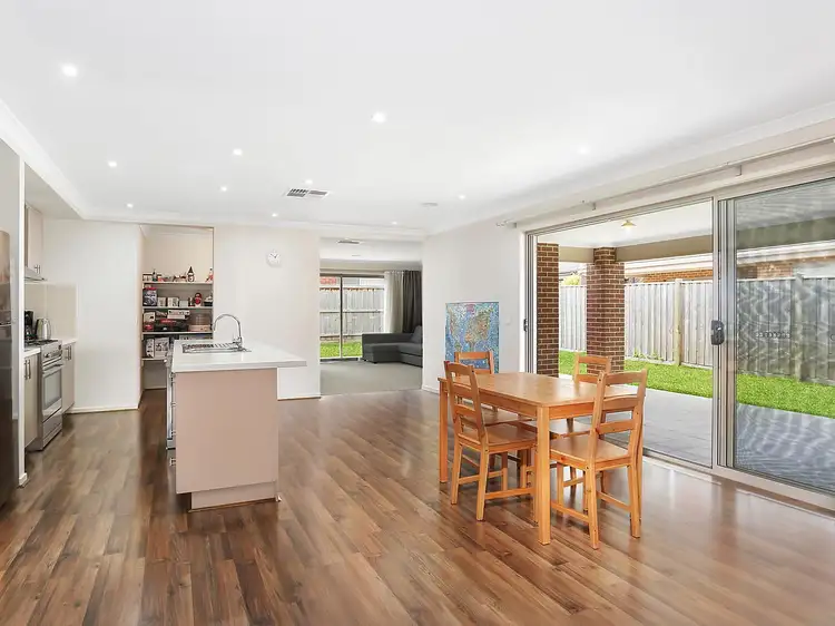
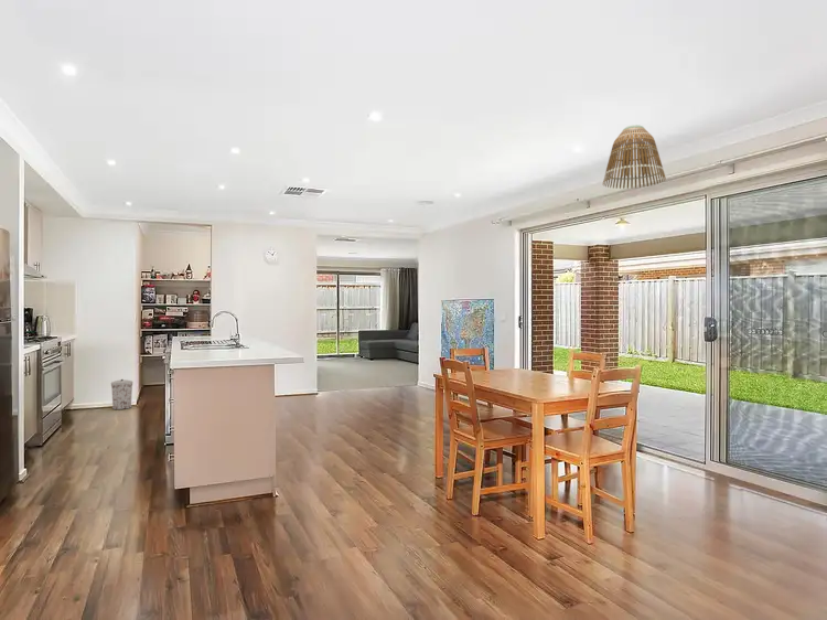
+ trash can [110,378,135,410]
+ lamp shade [601,124,667,190]
